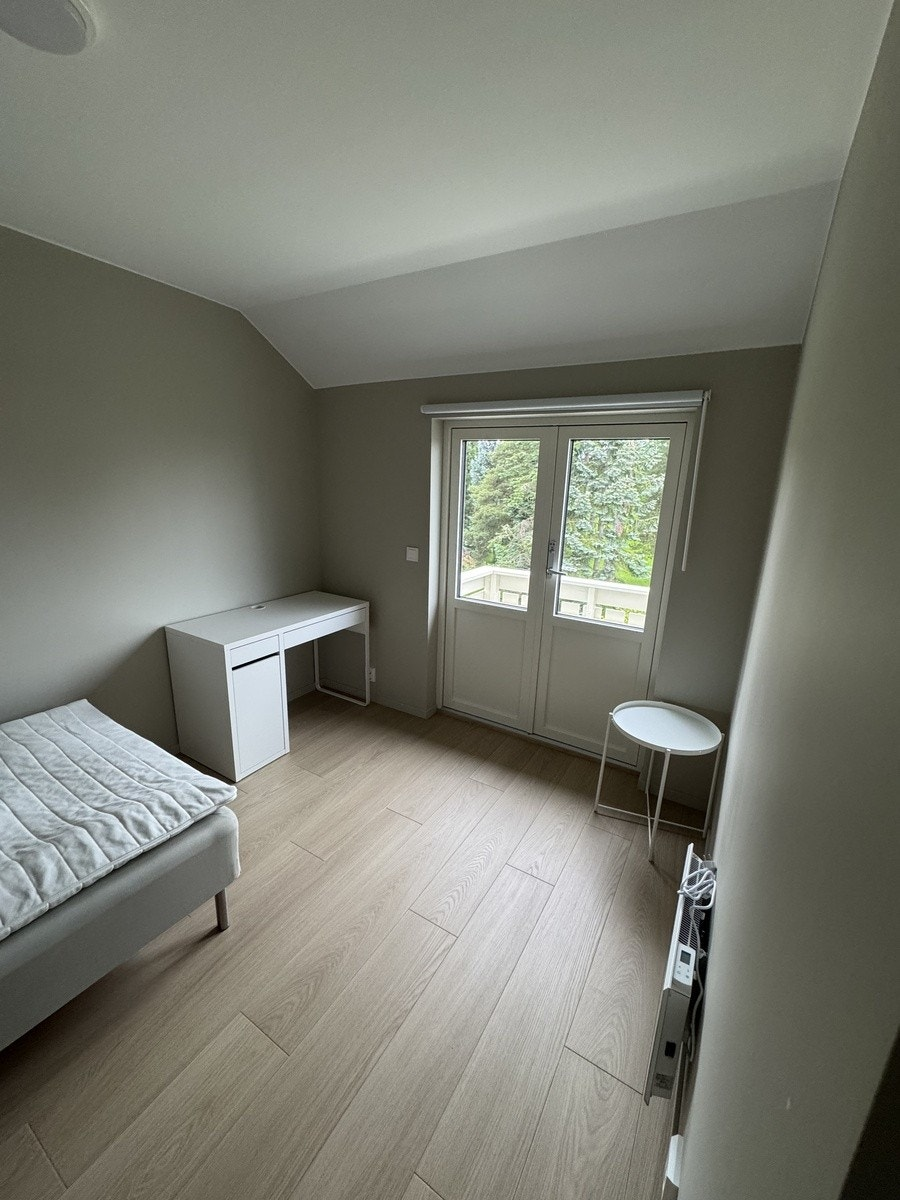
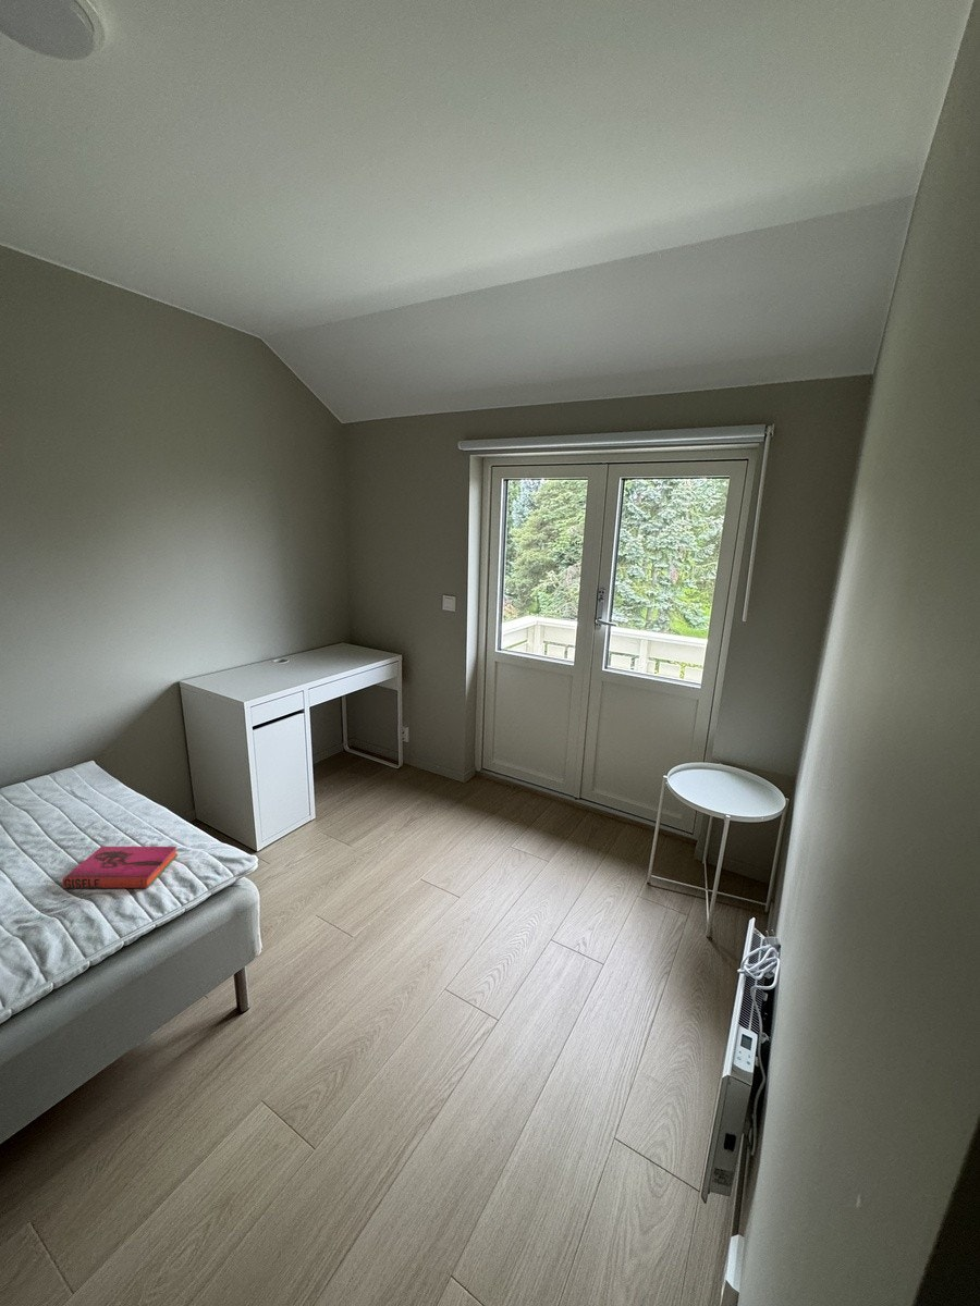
+ hardback book [61,846,179,889]
